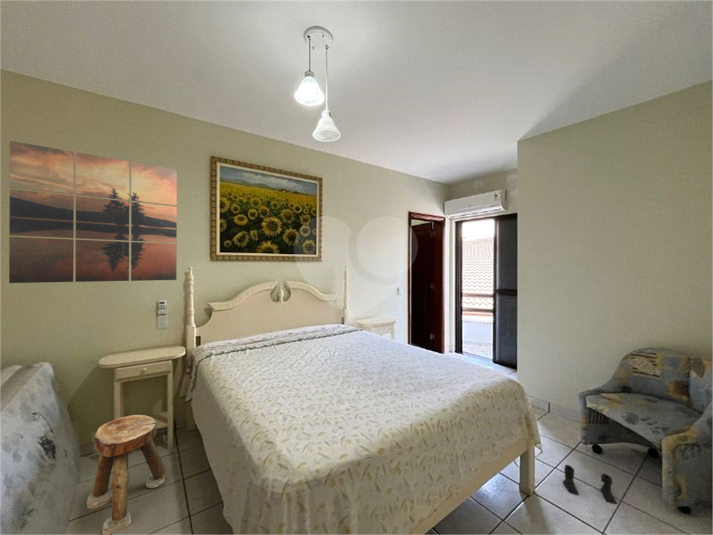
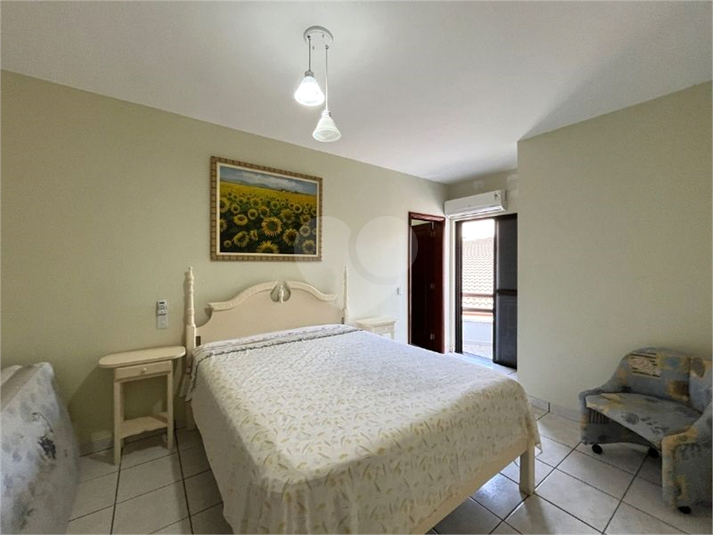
- wall art [8,140,178,284]
- stool [86,414,167,535]
- boots [562,464,619,505]
